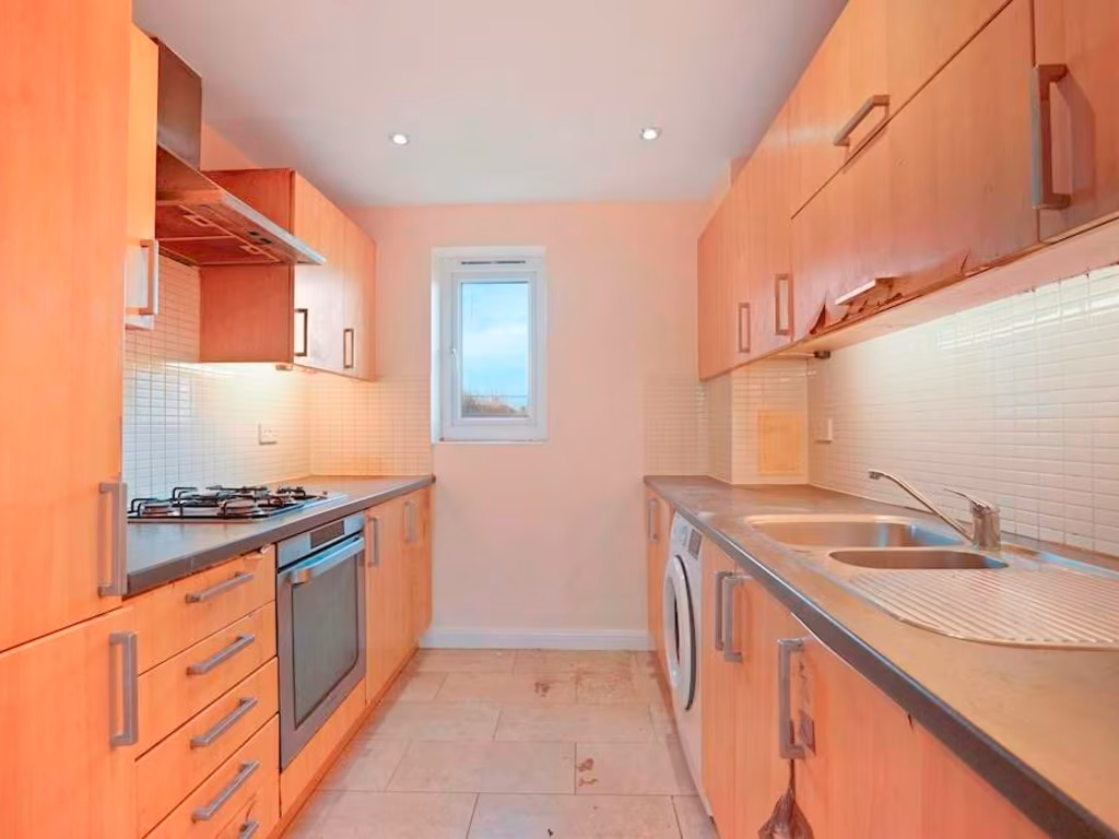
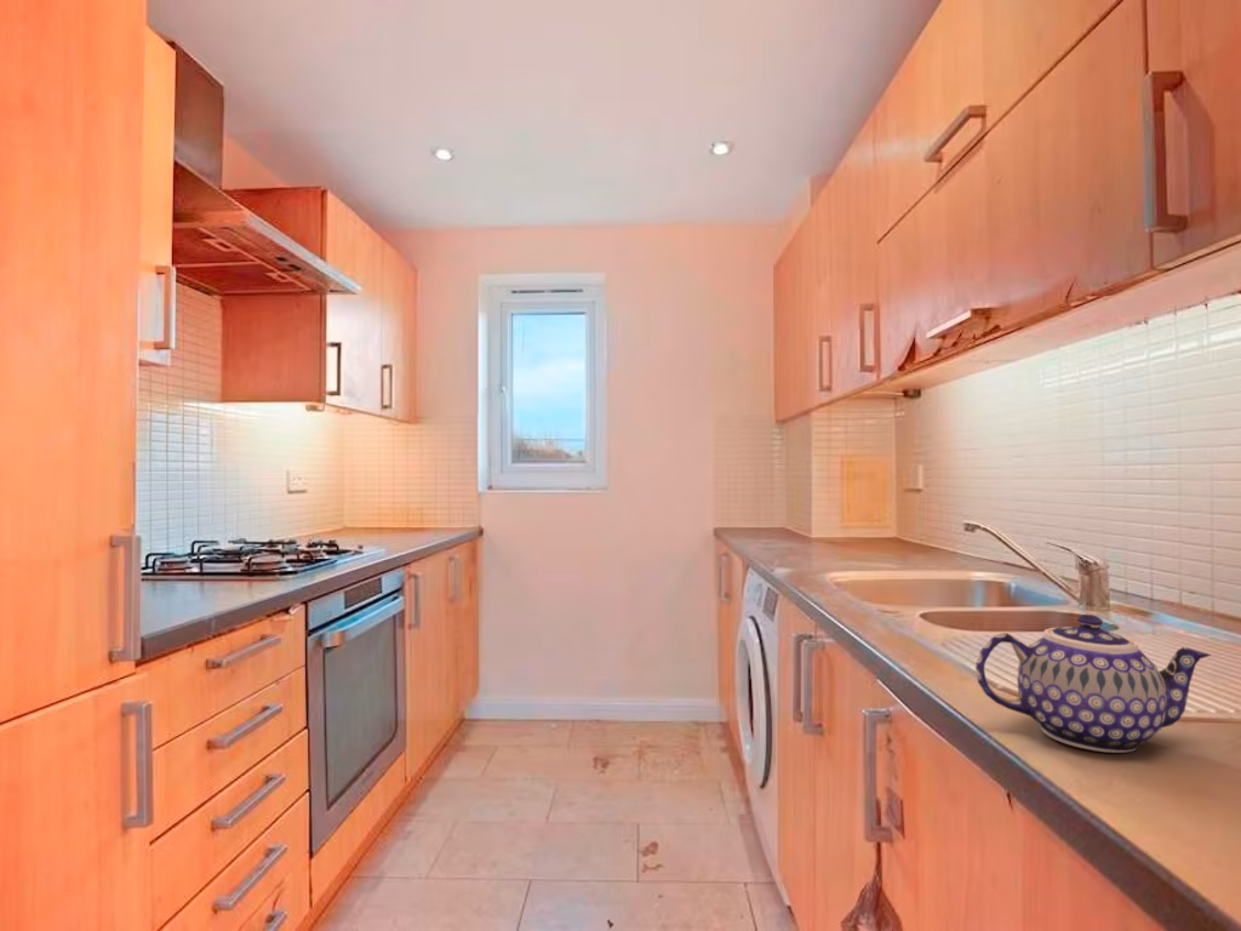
+ teapot [974,613,1212,754]
